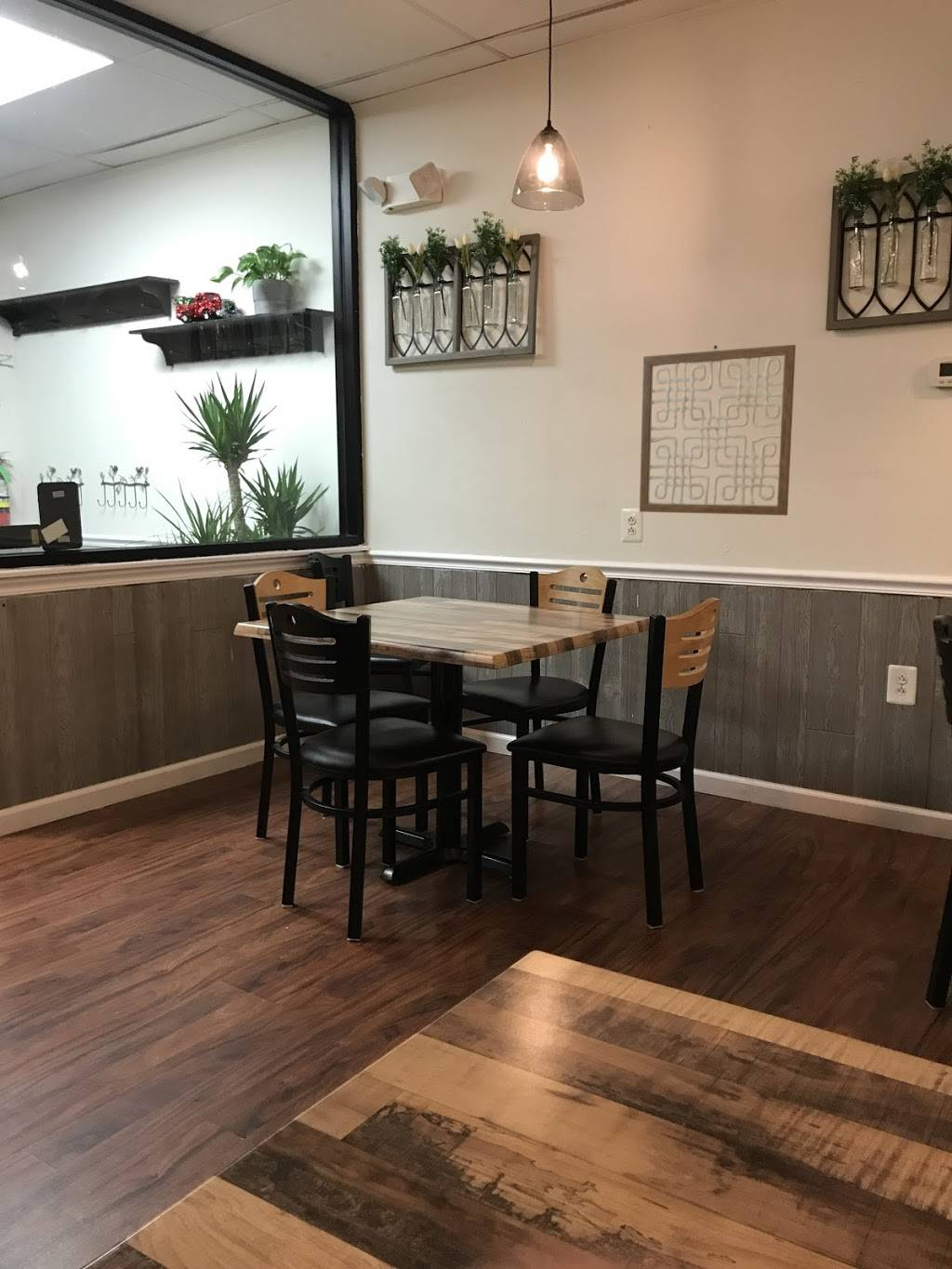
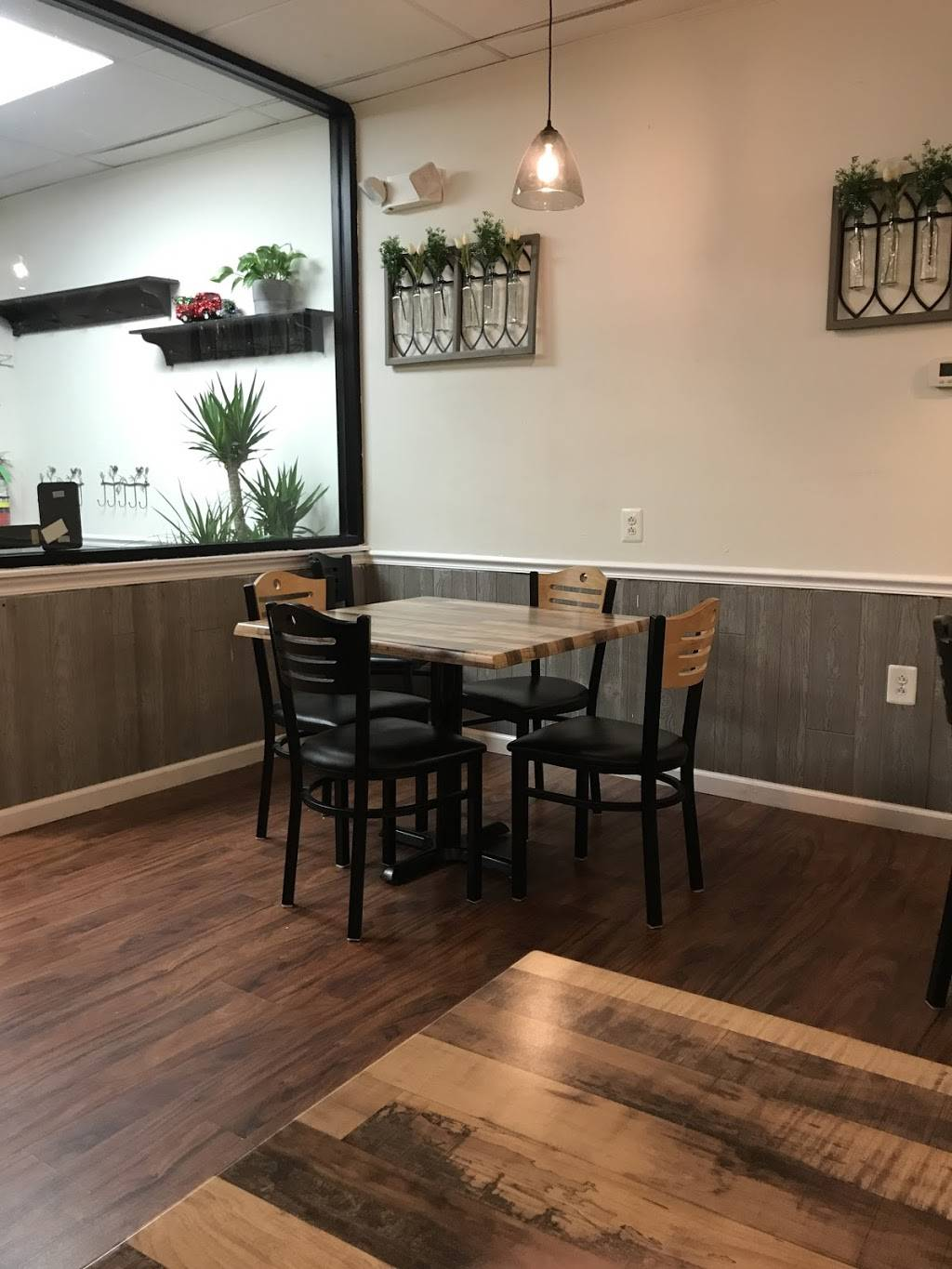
- wall art [639,344,797,516]
